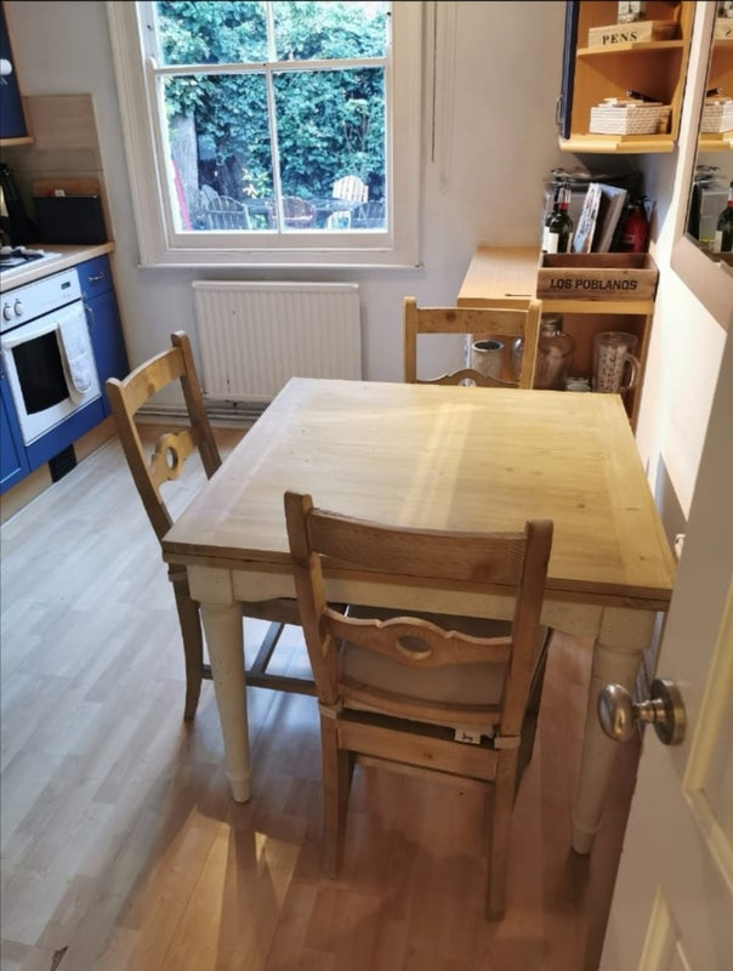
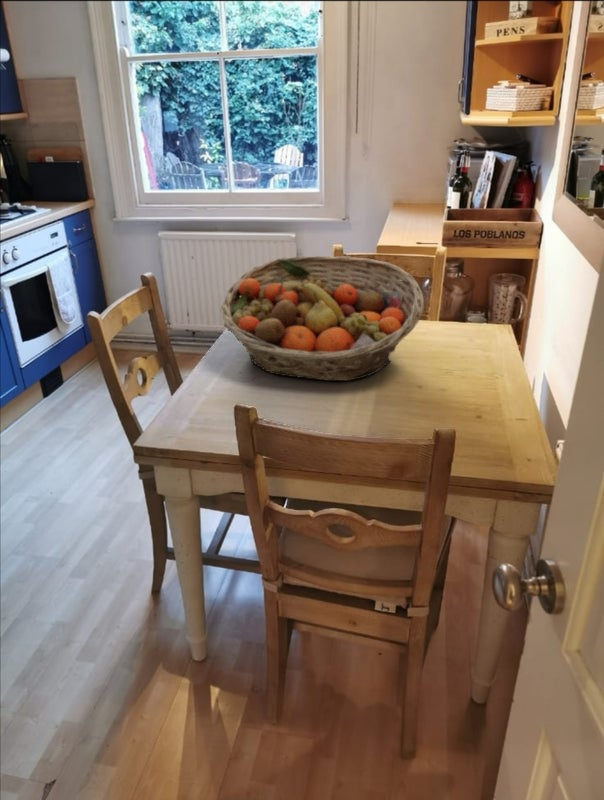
+ fruit basket [220,255,425,382]
